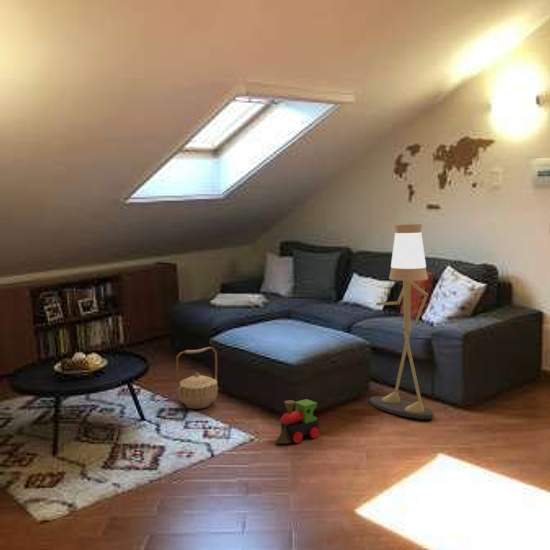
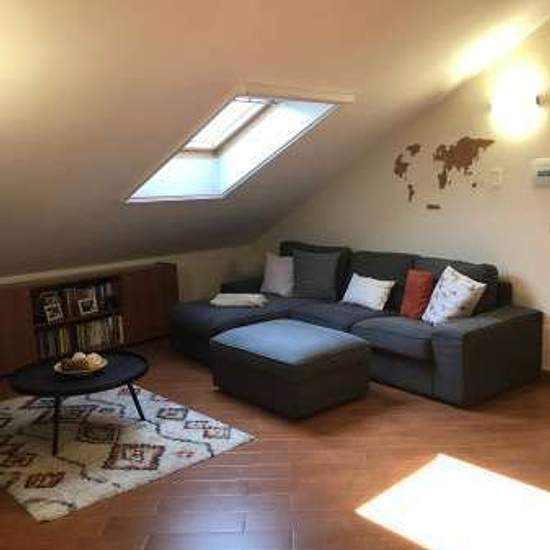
- floor lamp [368,223,435,420]
- basket [175,346,219,410]
- toy train [274,398,320,444]
